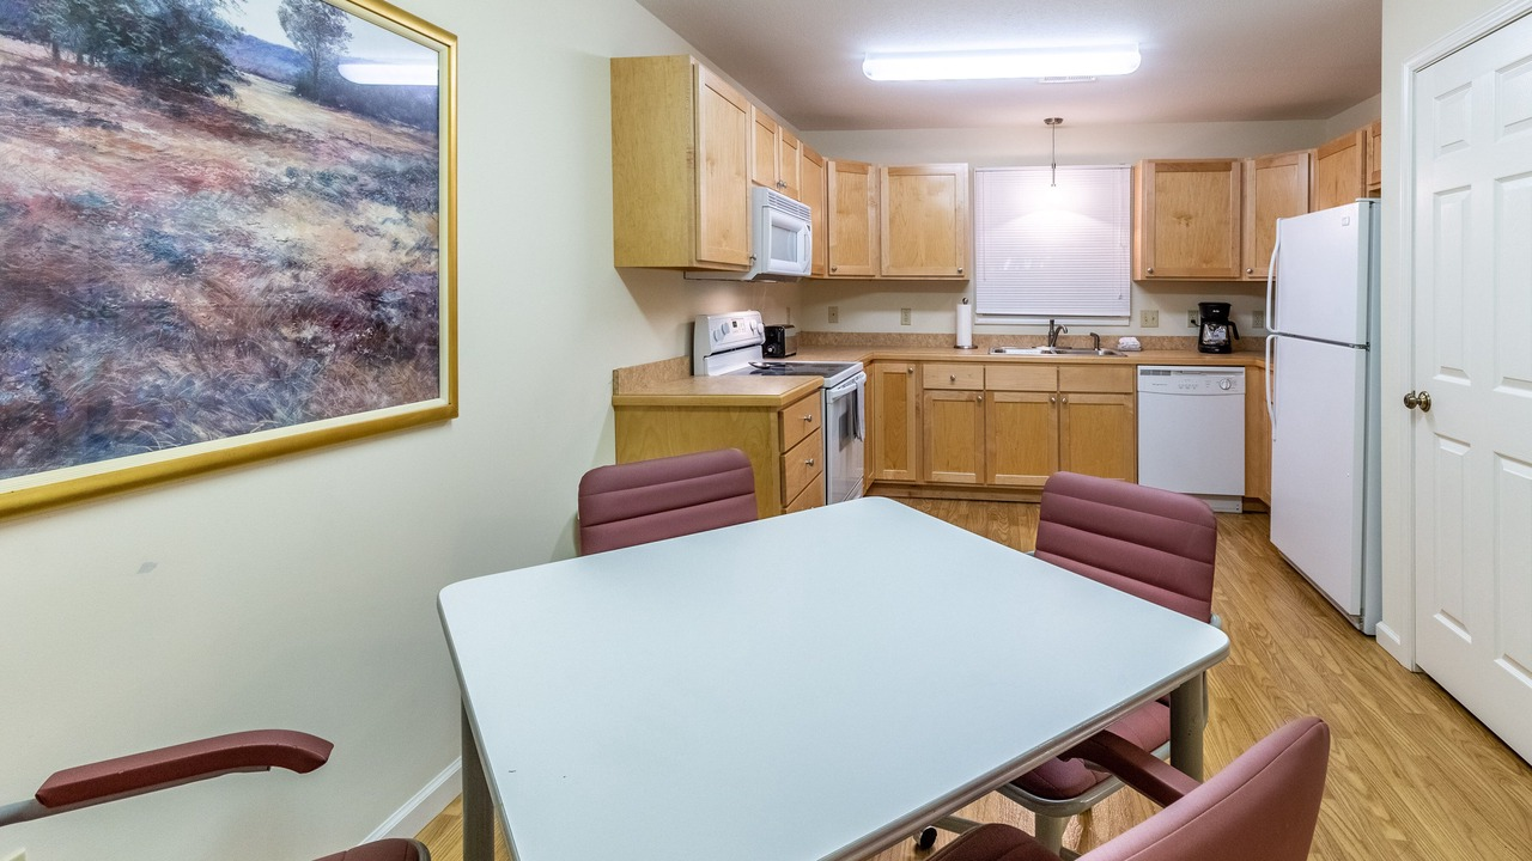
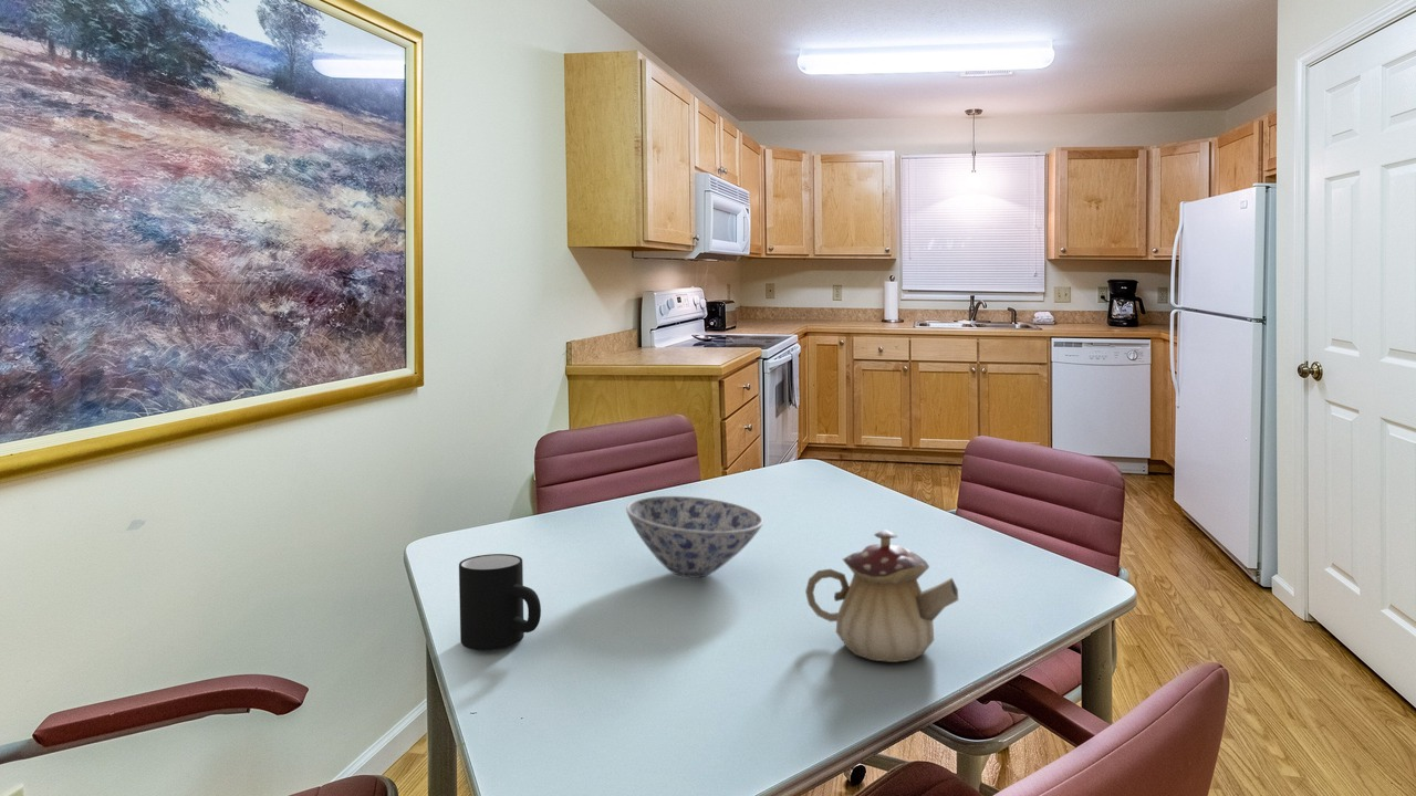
+ bowl [625,495,764,579]
+ teapot [804,528,959,663]
+ mug [458,553,542,651]
